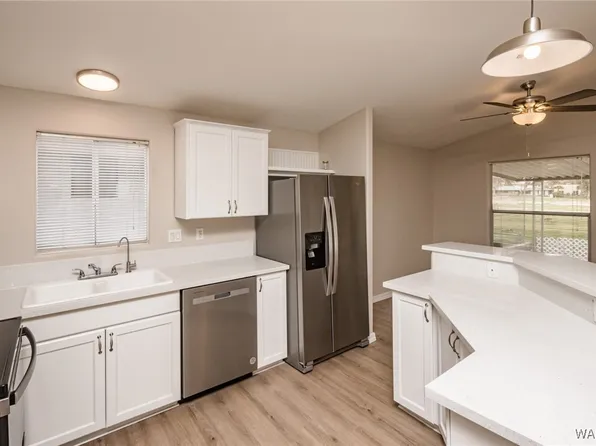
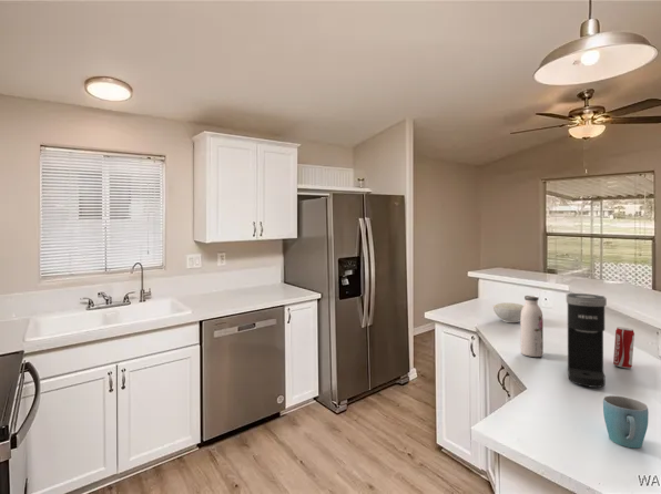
+ coffee maker [566,292,608,389]
+ water bottle [519,295,545,358]
+ bowl [492,301,525,323]
+ beverage can [612,326,635,369]
+ mug [602,394,650,450]
